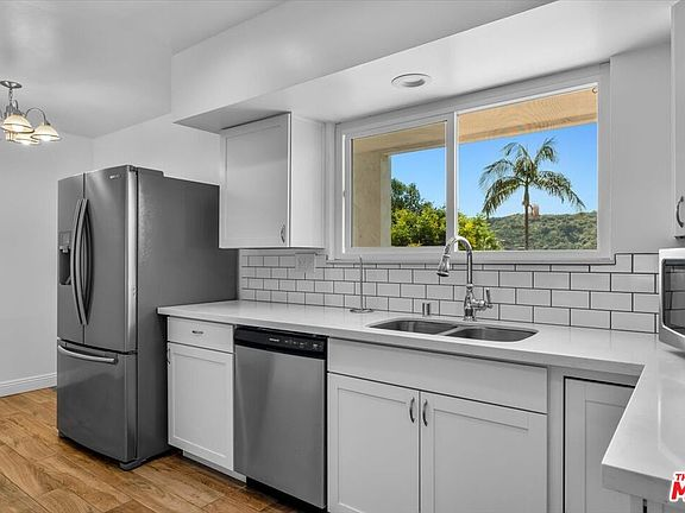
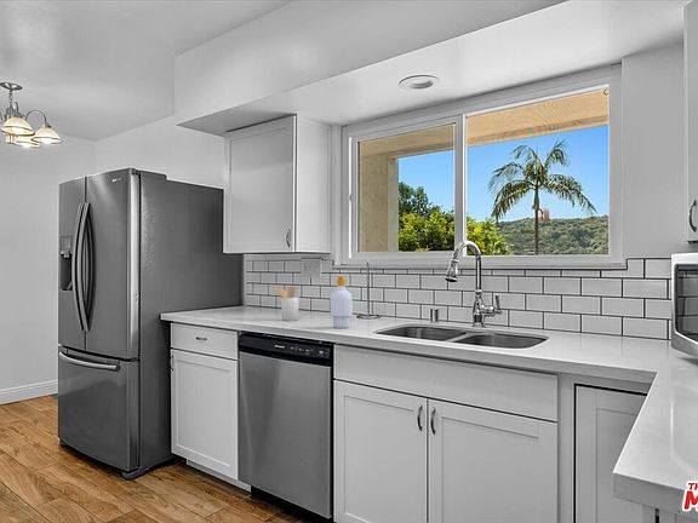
+ soap bottle [330,275,353,329]
+ utensil holder [271,286,301,322]
